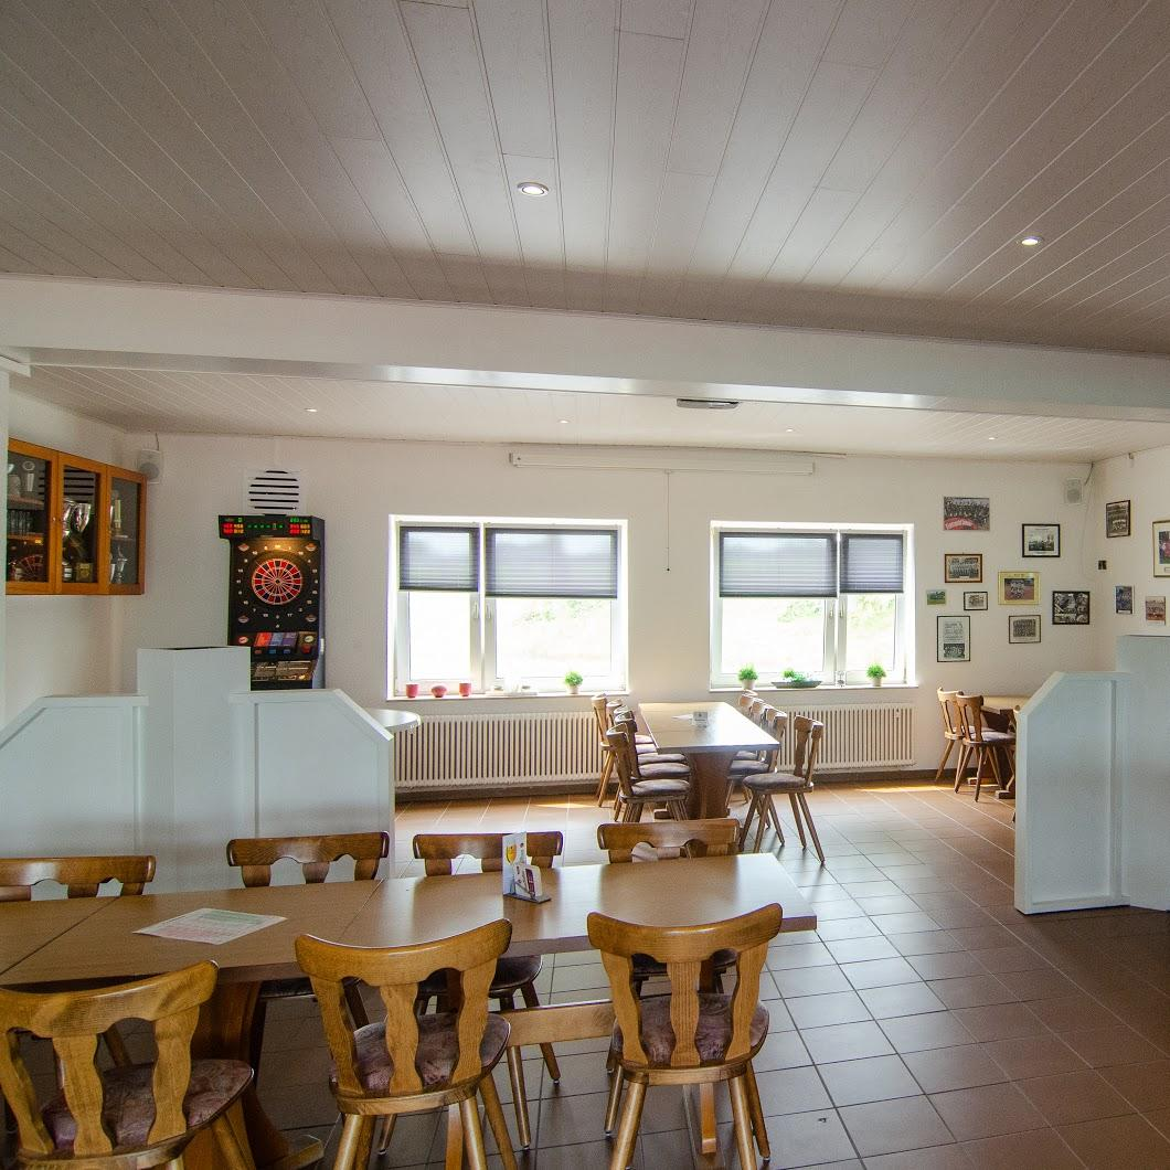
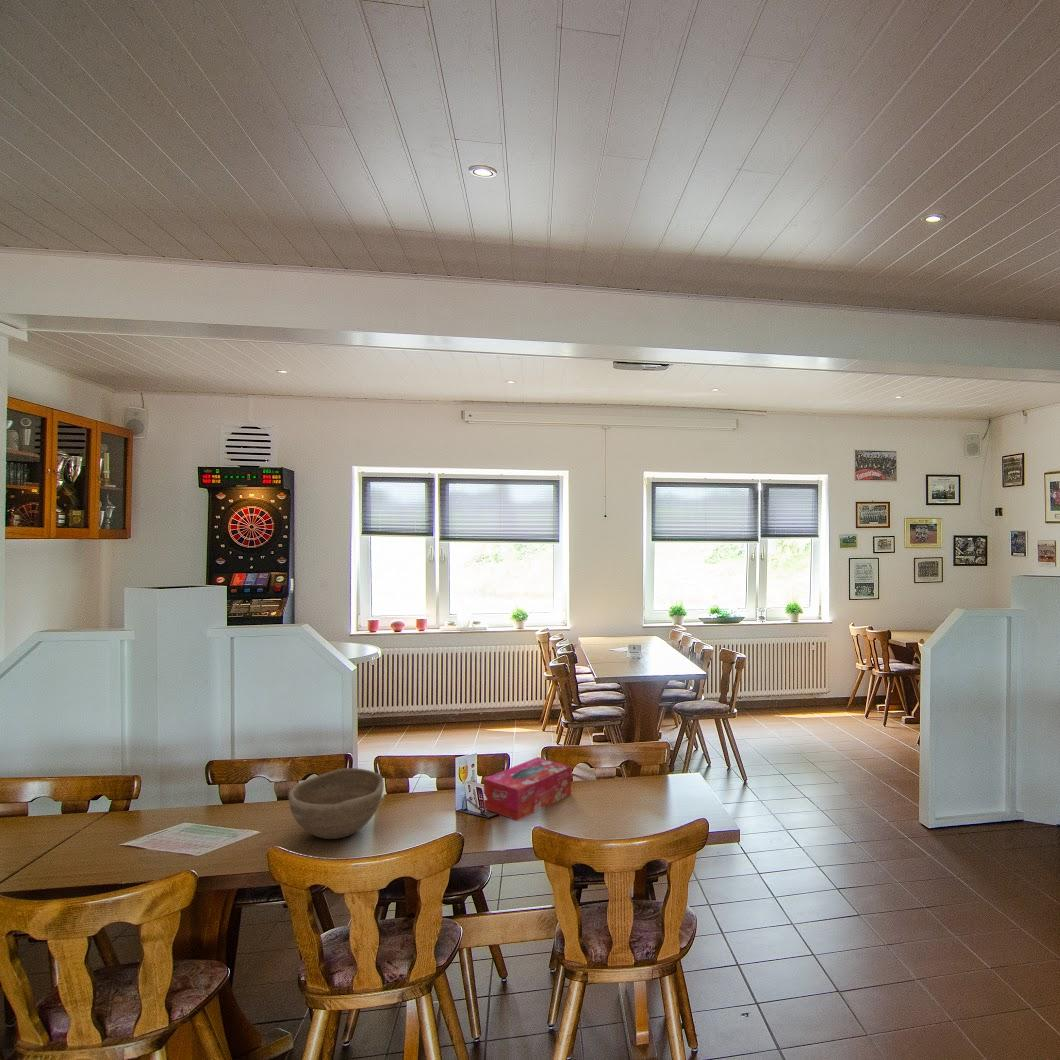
+ bowl [287,767,385,840]
+ tissue box [483,756,572,822]
